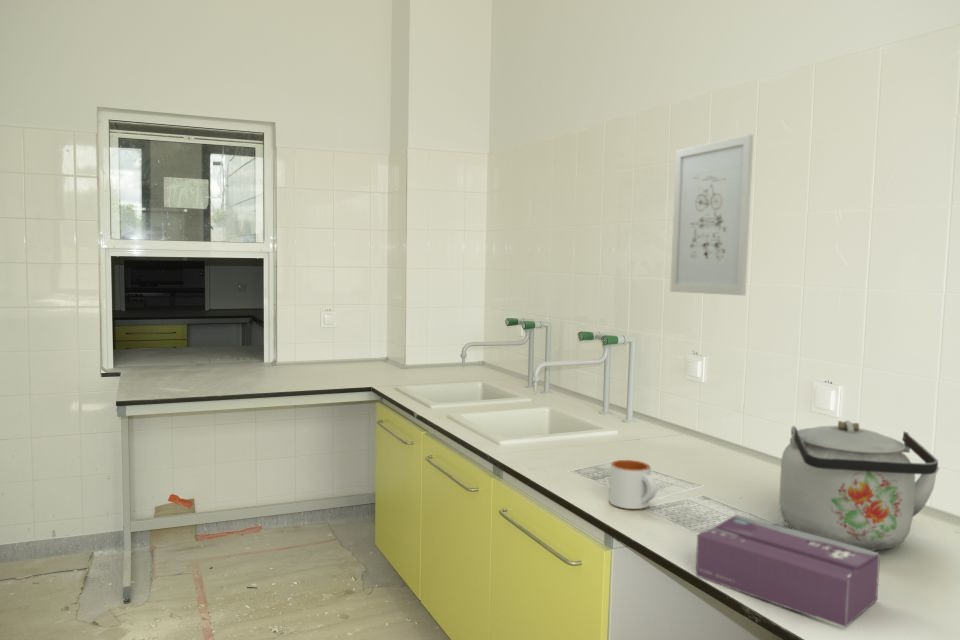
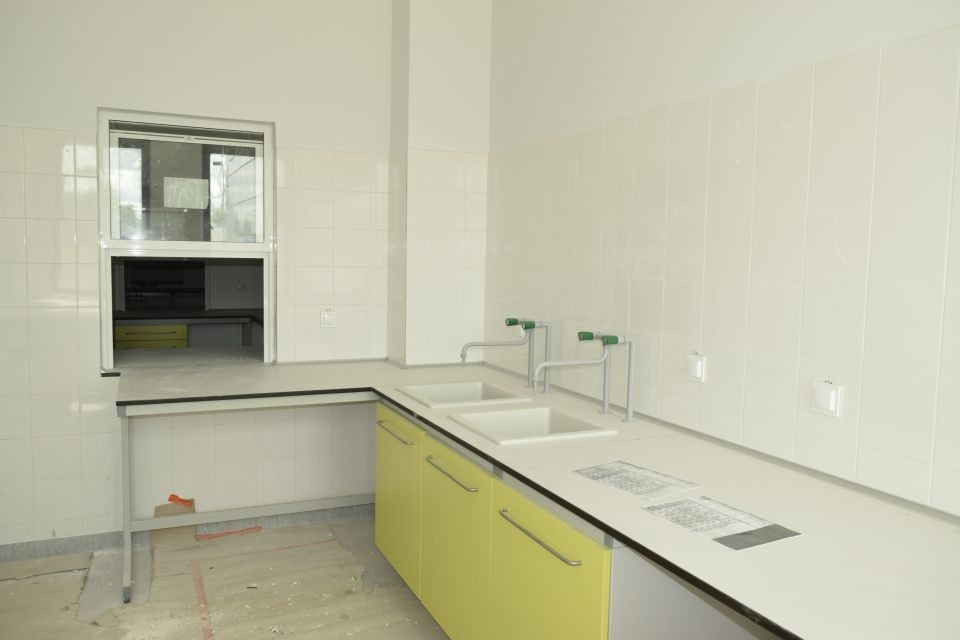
- kettle [778,419,940,551]
- wall art [669,133,754,296]
- tissue box [695,513,881,629]
- mug [608,459,658,510]
